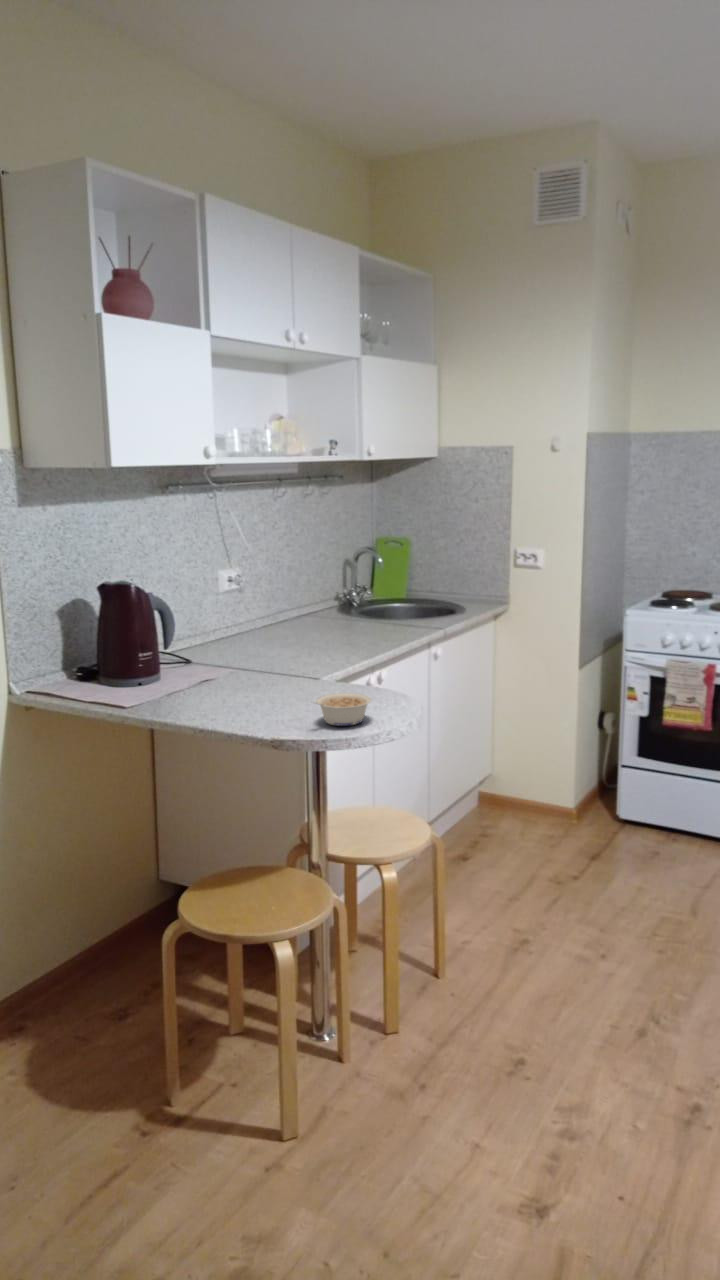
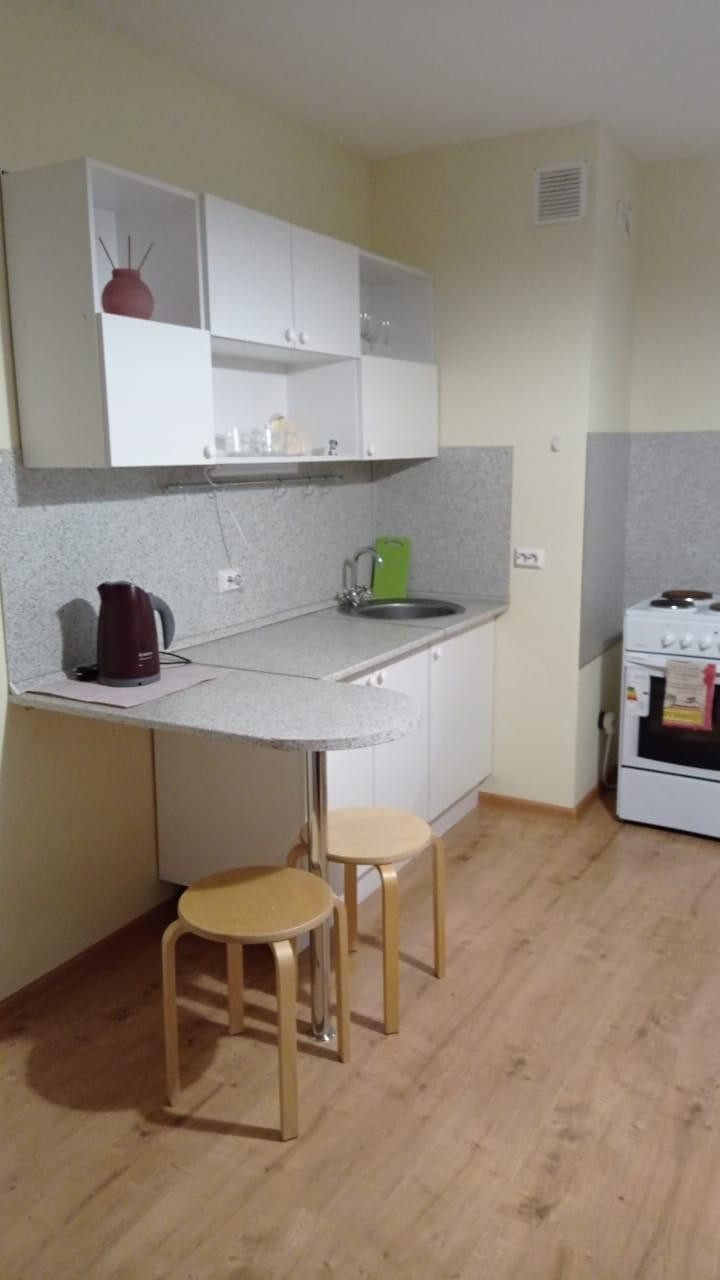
- legume [311,692,373,727]
